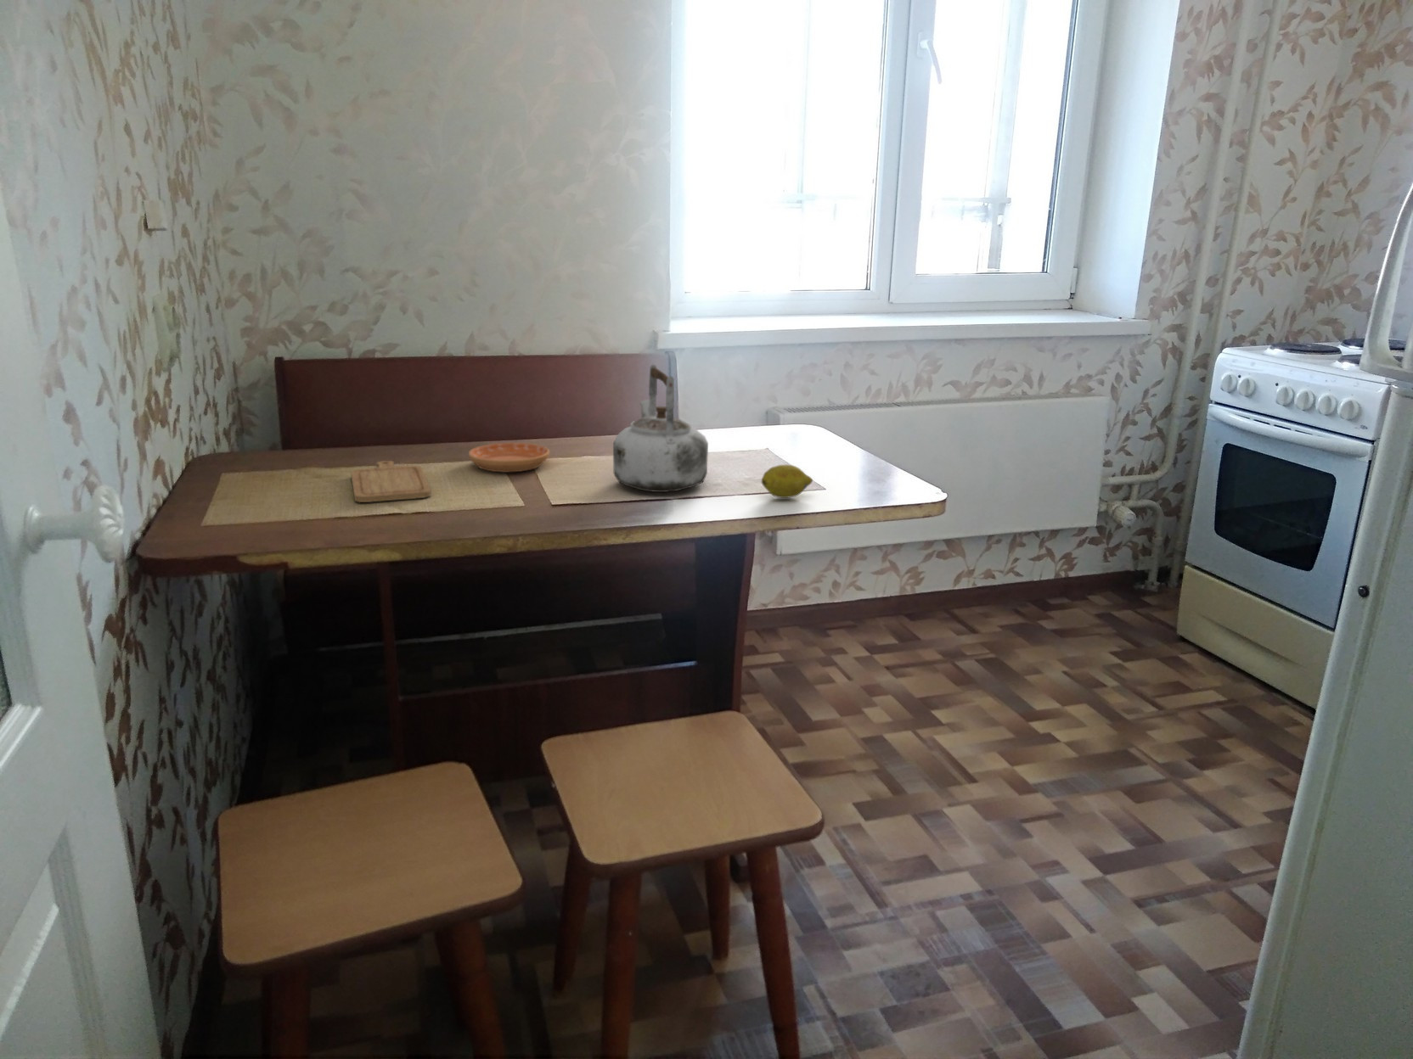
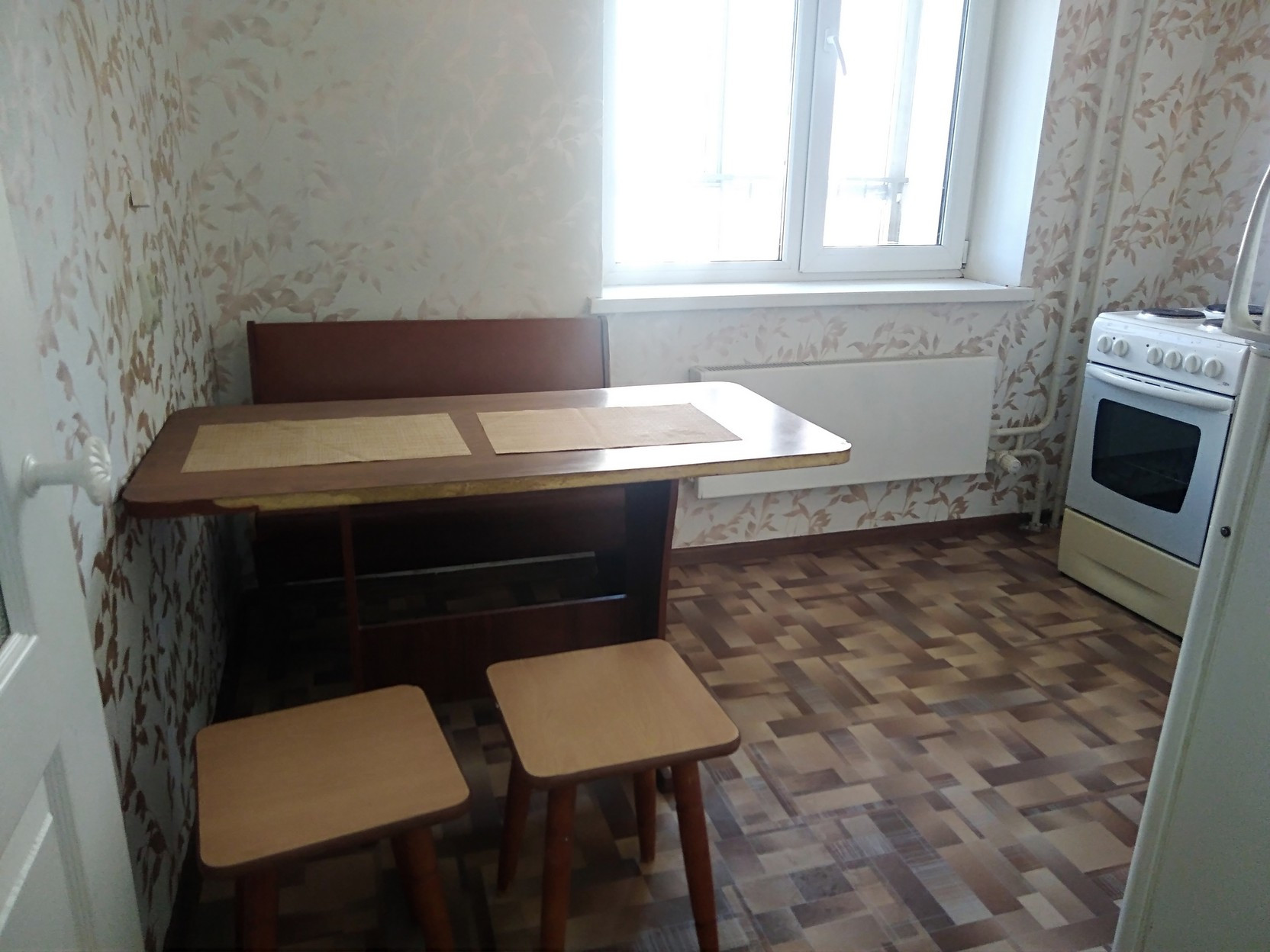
- chopping board [350,459,432,503]
- saucer [468,442,551,473]
- fruit [761,464,813,499]
- kettle [612,364,709,493]
